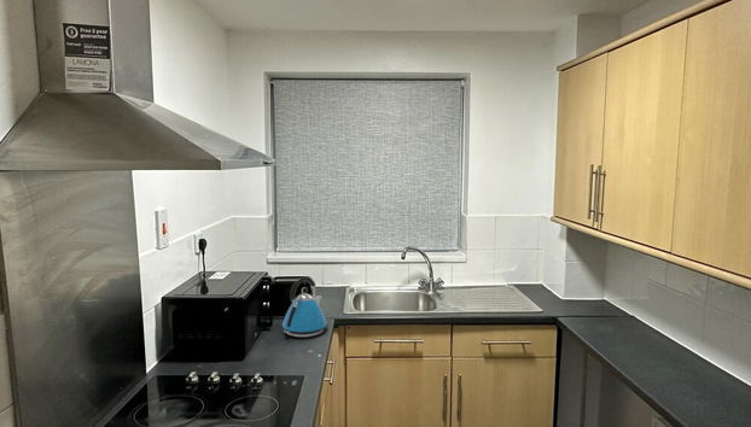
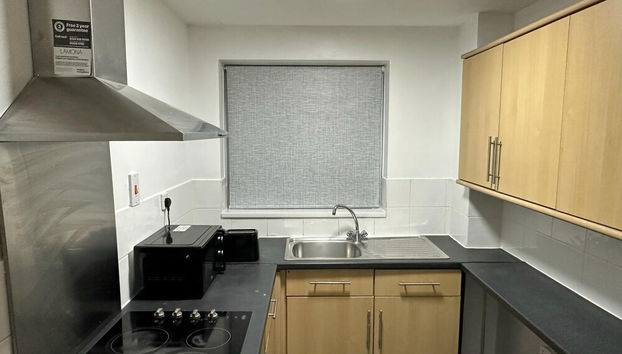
- kettle [281,275,328,338]
